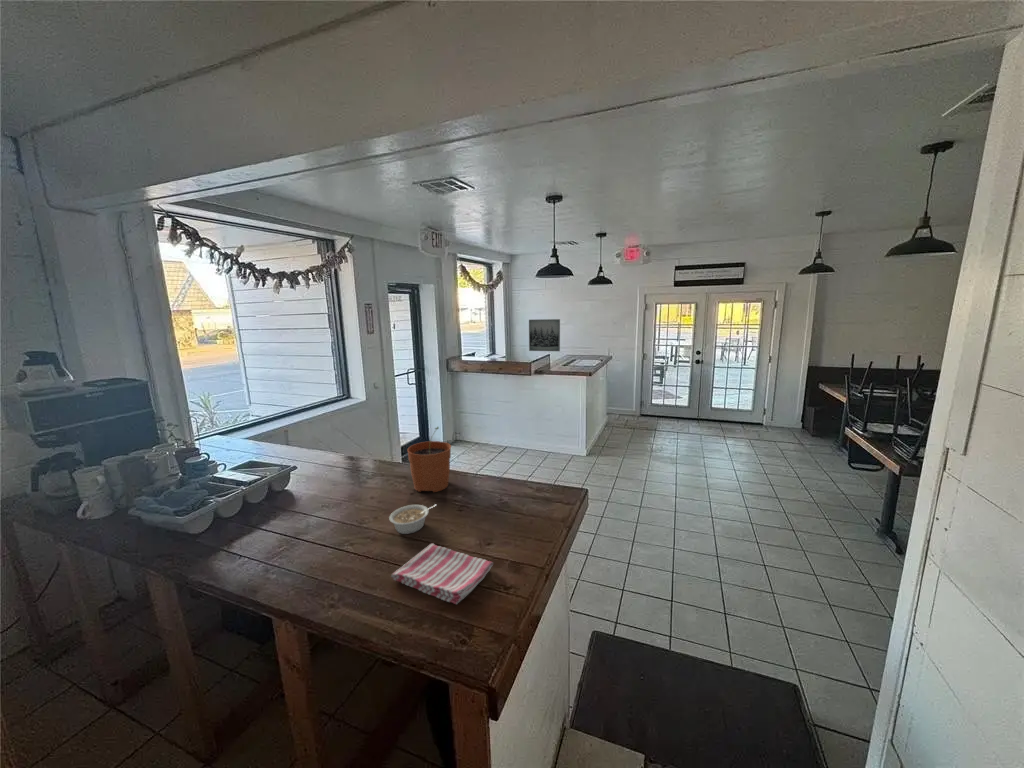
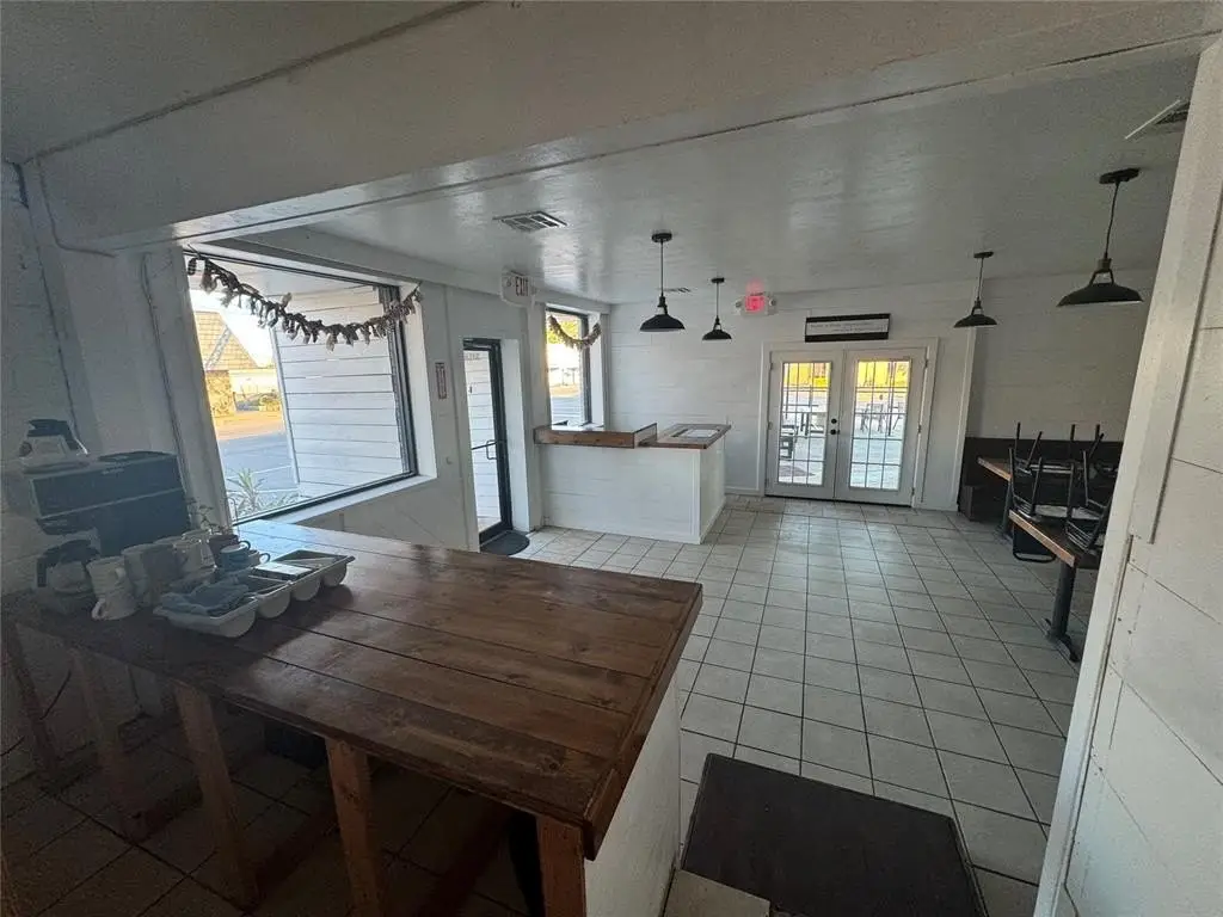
- dish towel [390,542,494,605]
- plant pot [406,426,452,493]
- legume [388,503,437,535]
- wall art [528,318,561,352]
